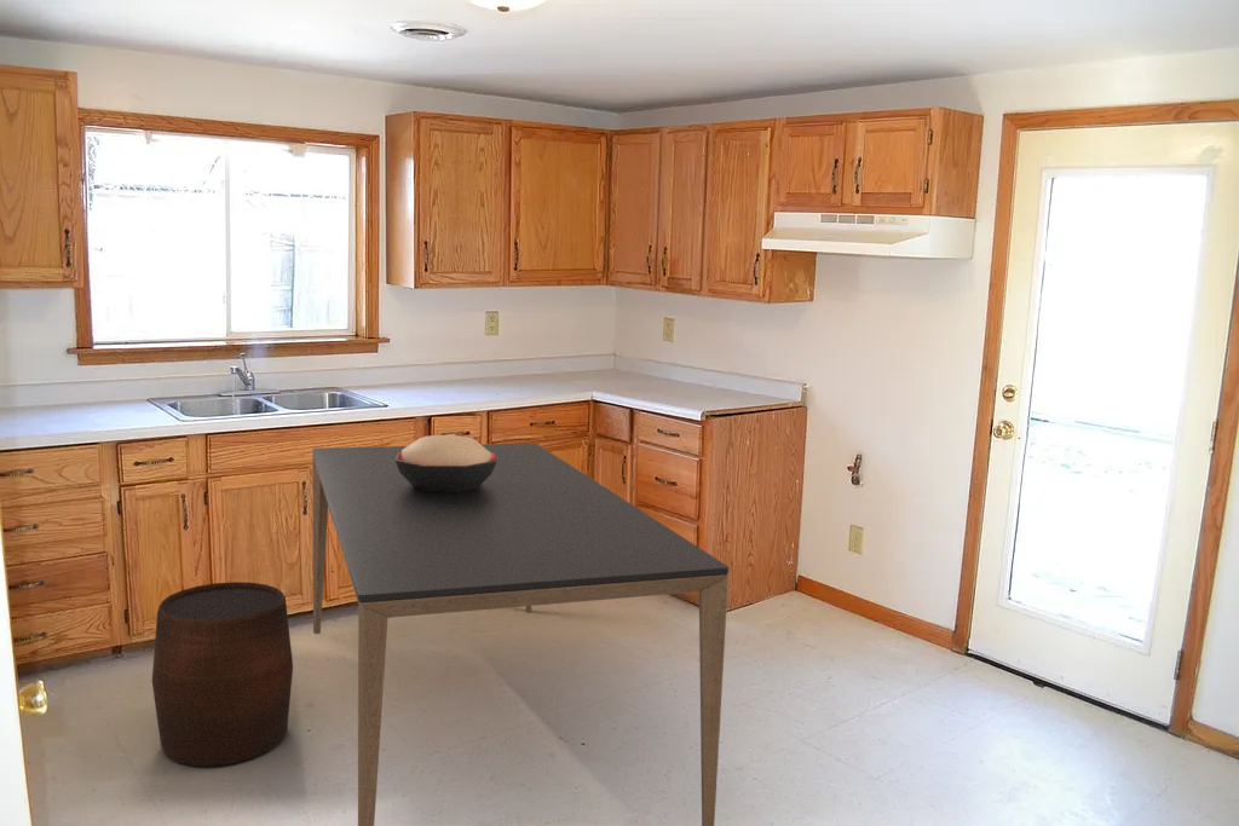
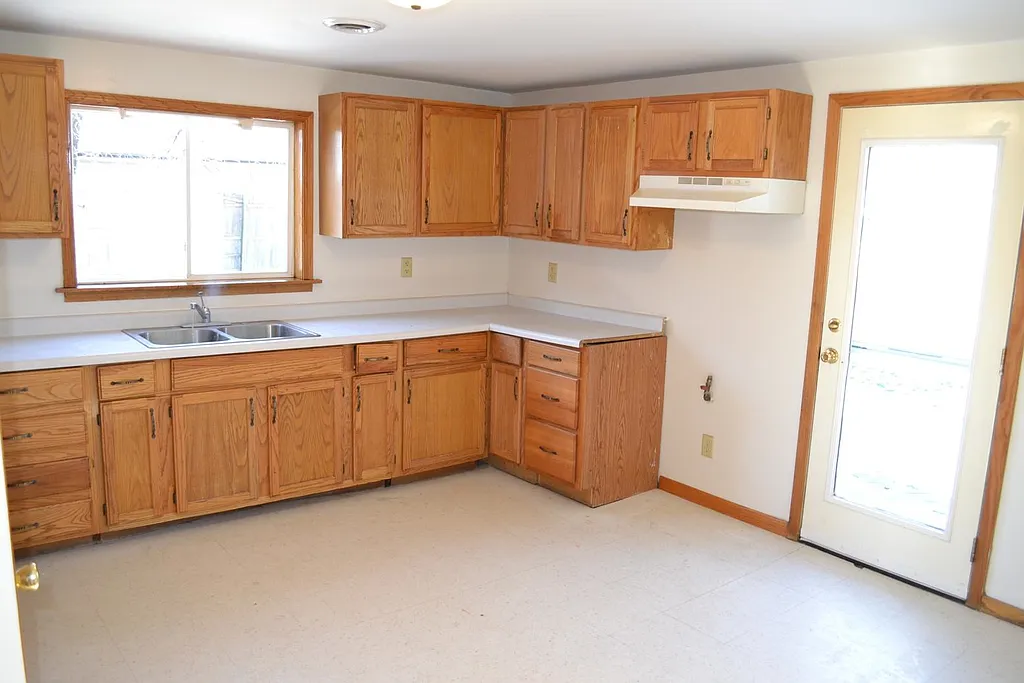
- dining table [311,443,730,826]
- decorative bowl [396,434,497,492]
- stool [151,580,294,768]
